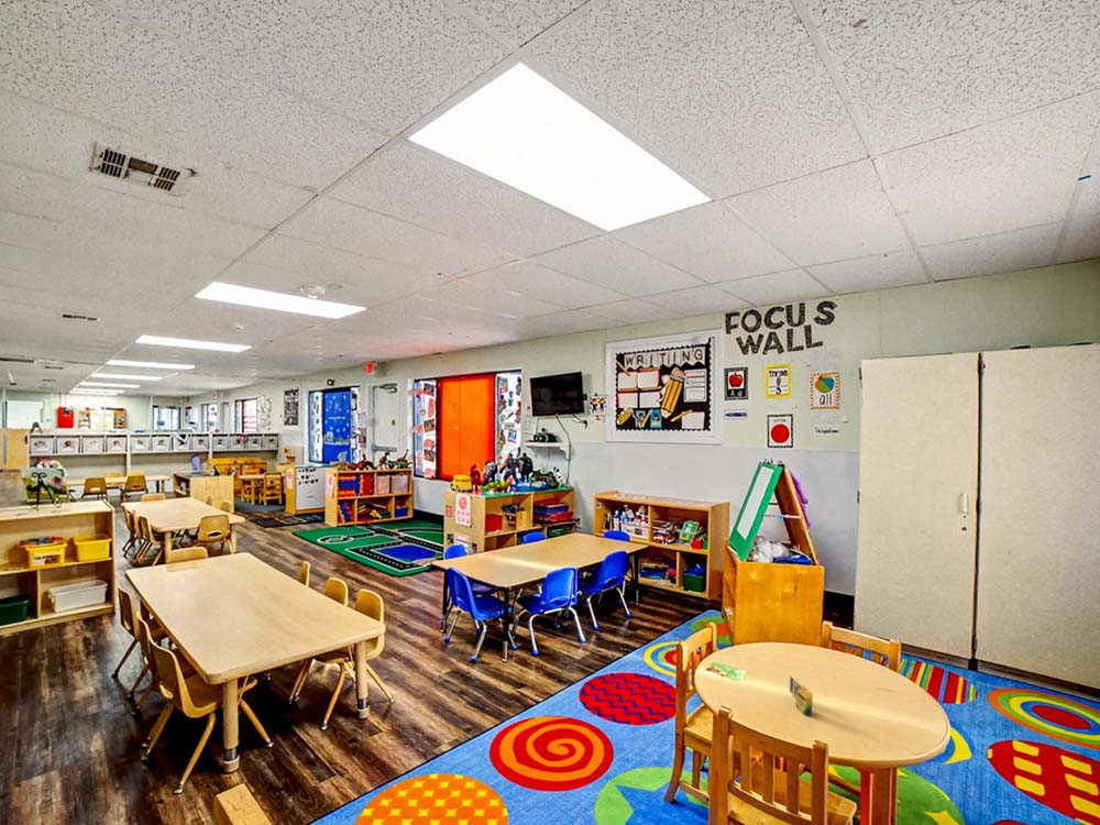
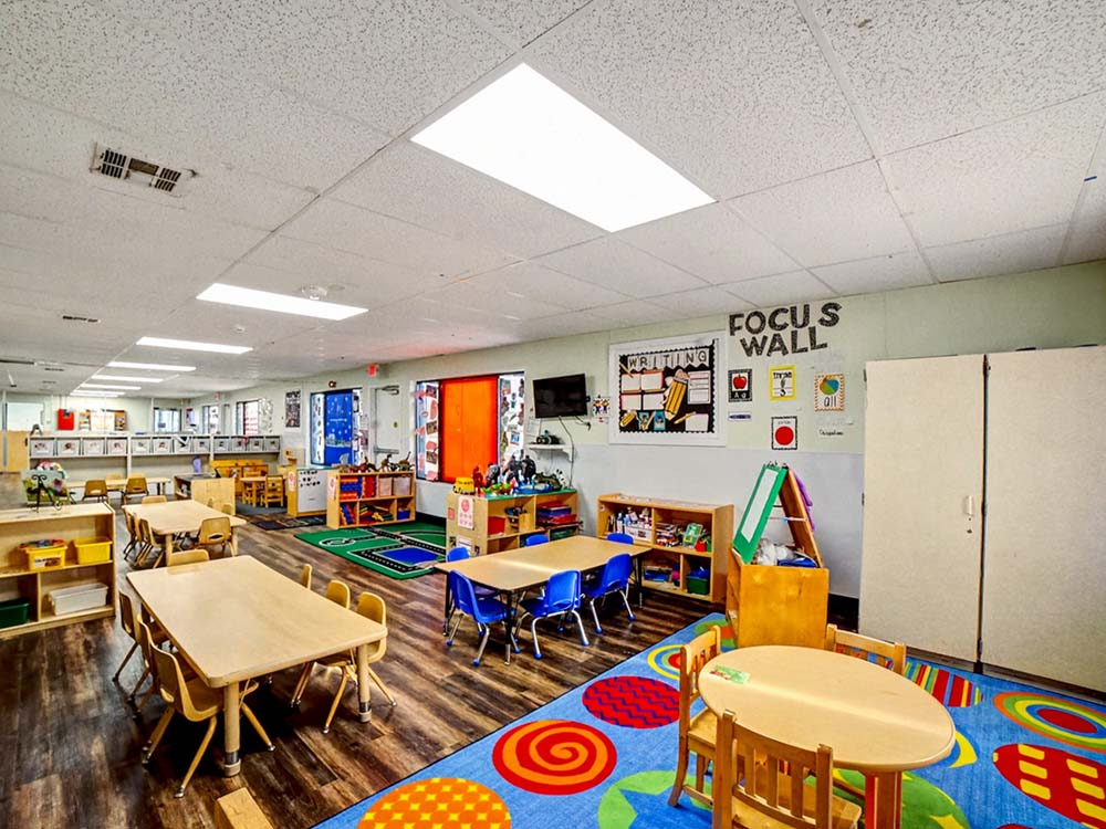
- crayon [789,675,814,716]
